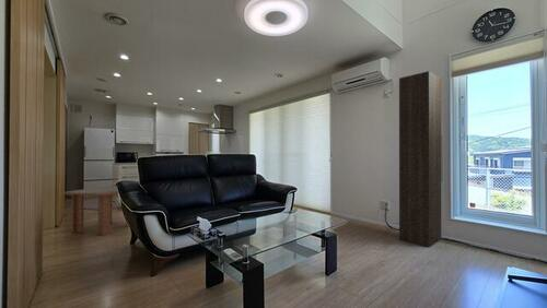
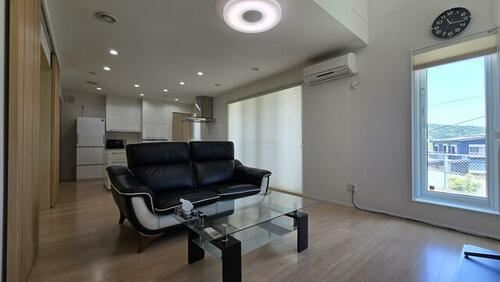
- coffee table [62,185,128,237]
- cabinet [398,70,444,248]
